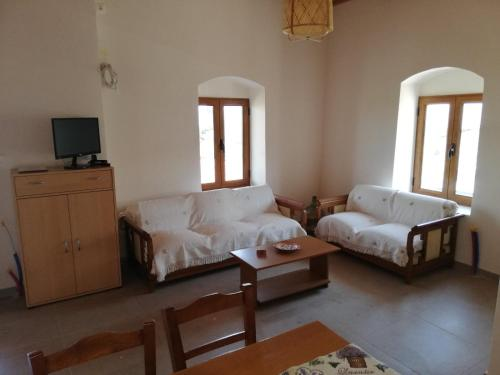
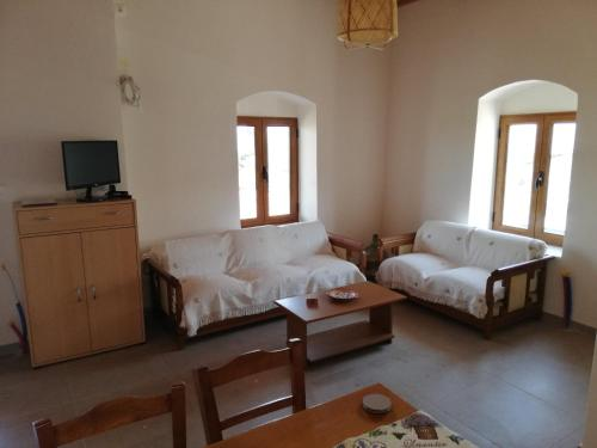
+ coaster [362,393,392,415]
